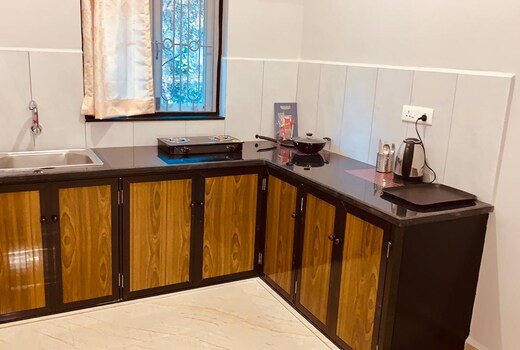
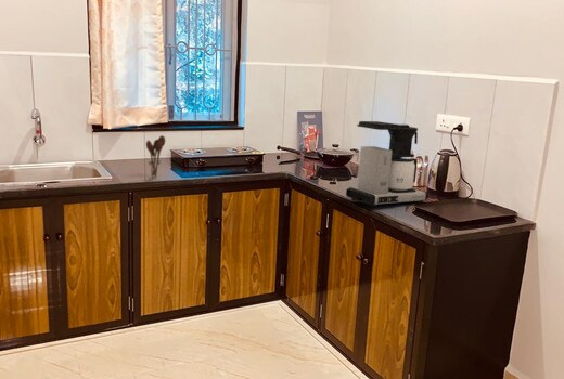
+ utensil holder [145,134,166,178]
+ coffee maker [345,120,430,208]
